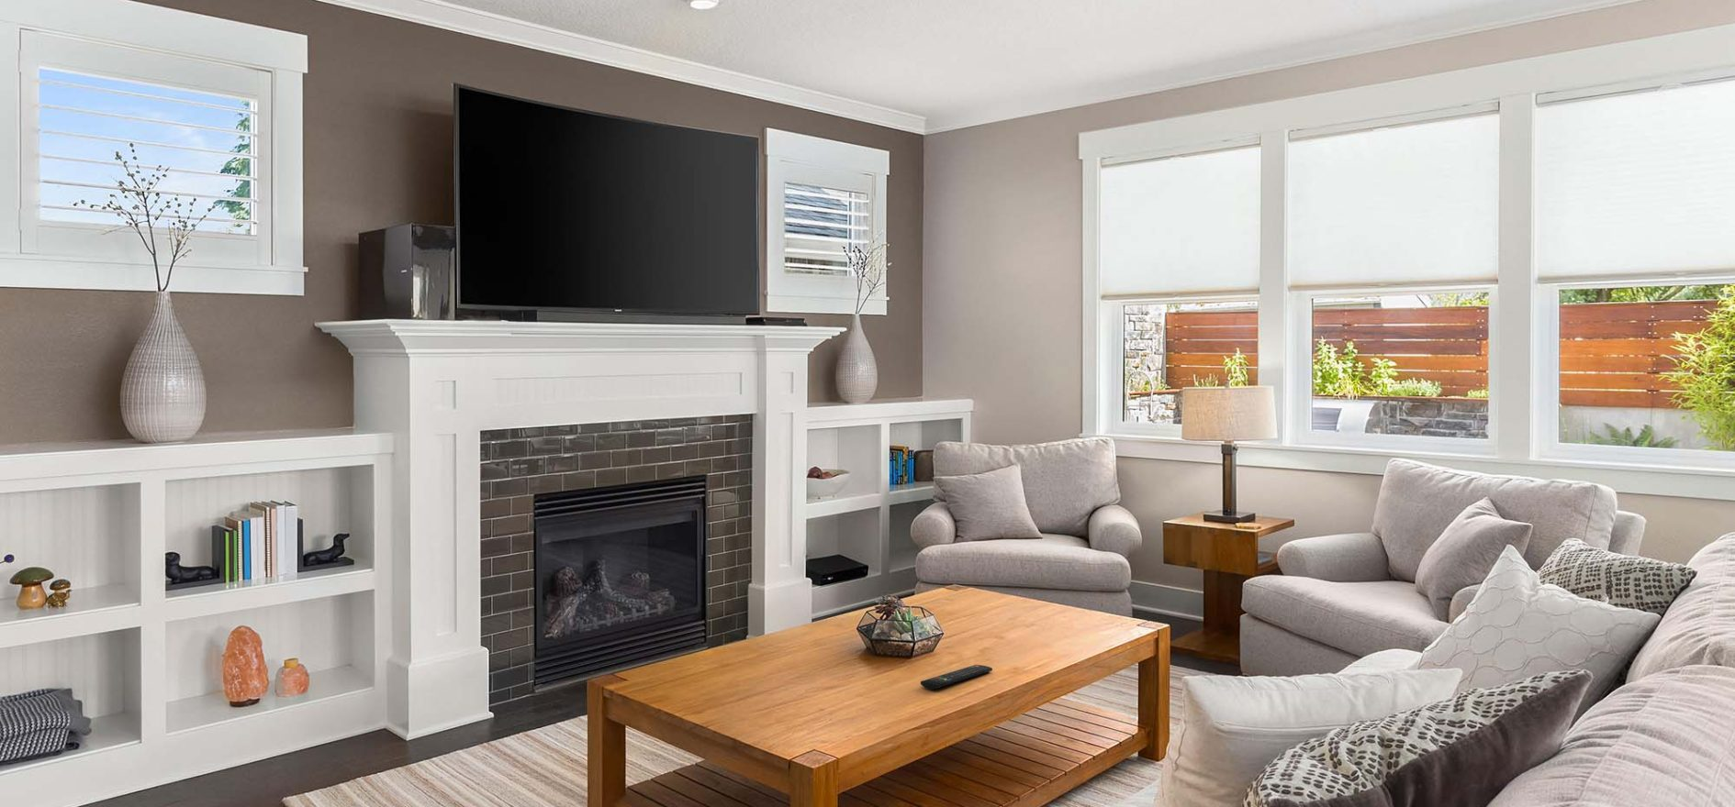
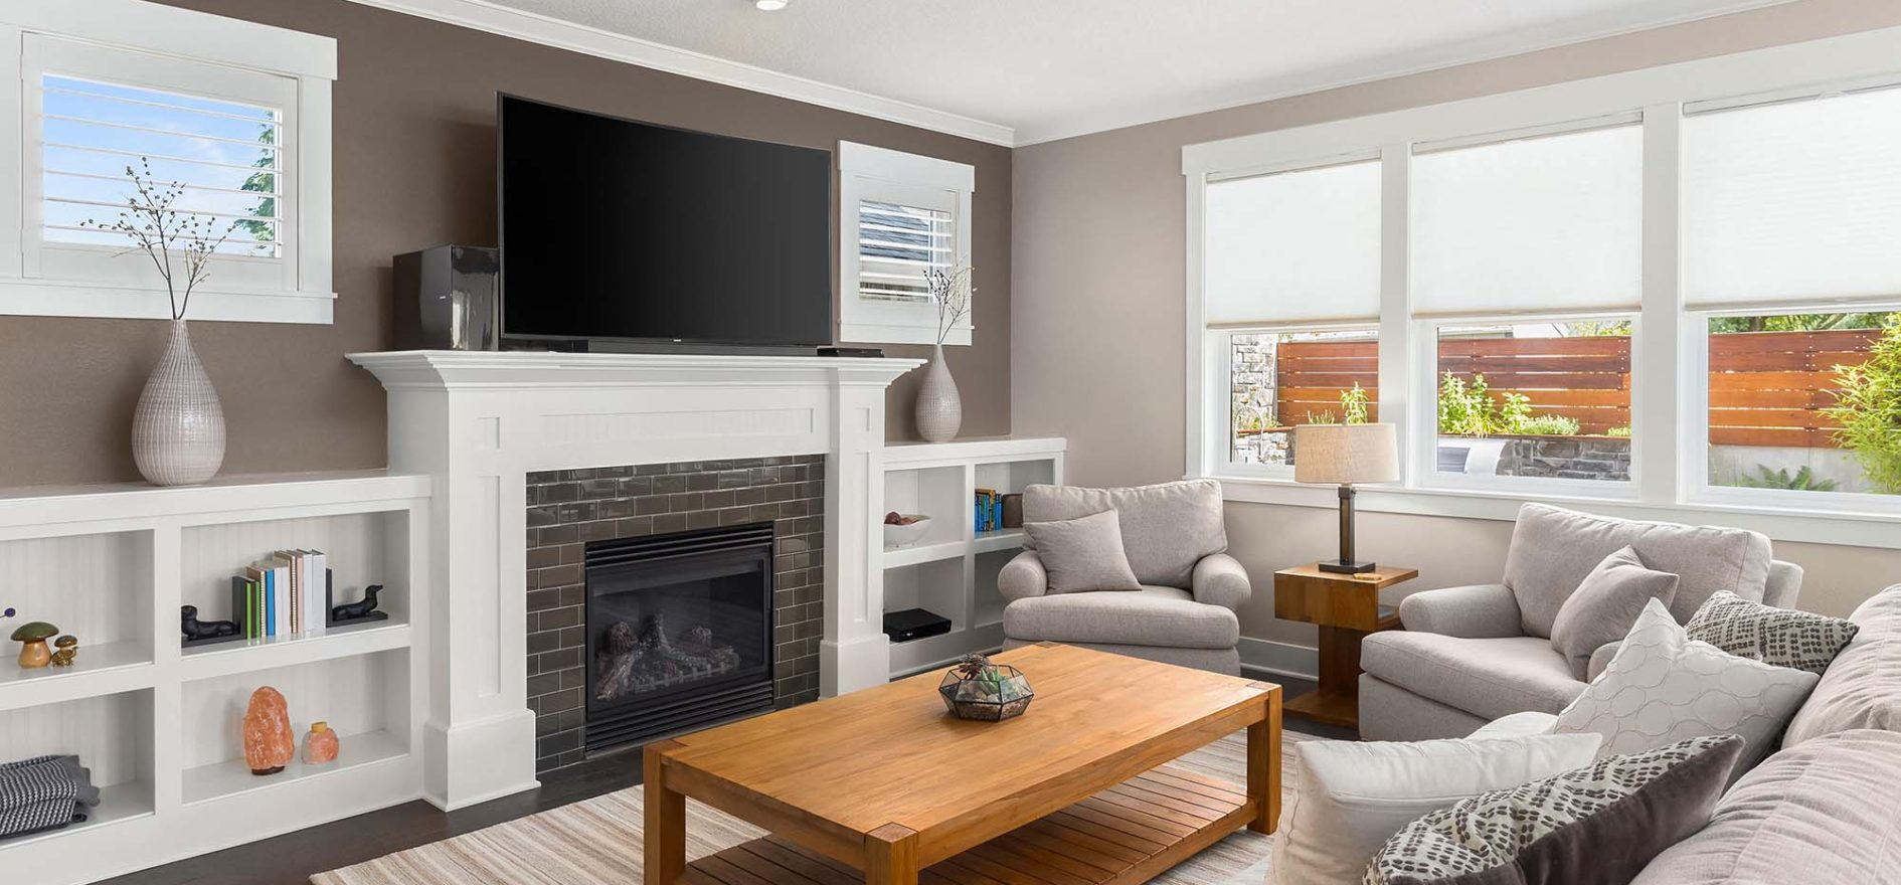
- remote control [920,664,994,691]
